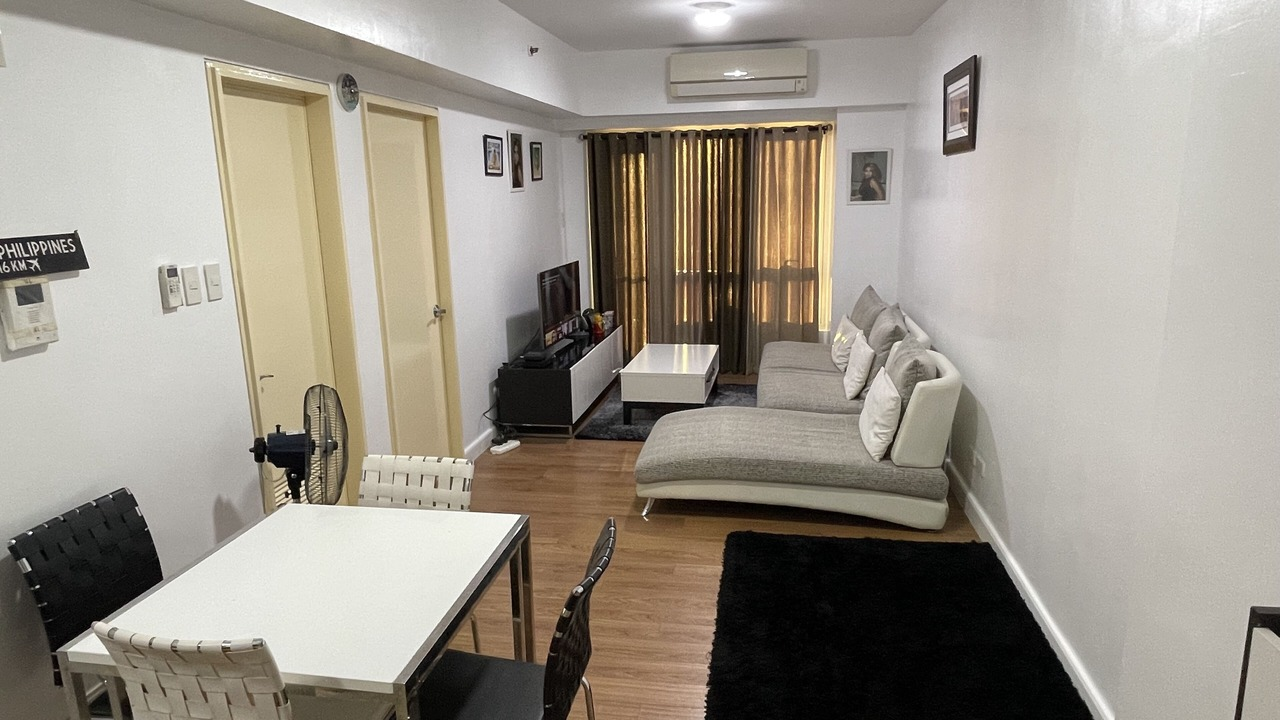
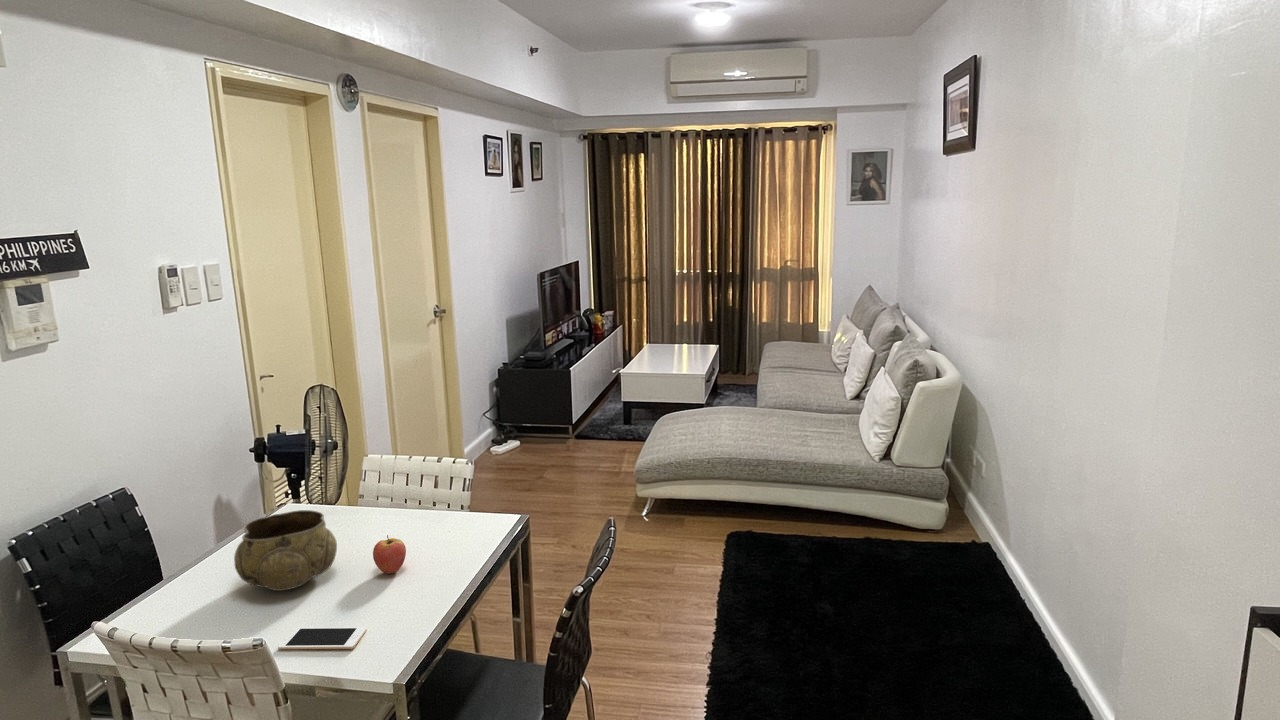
+ cell phone [277,626,368,650]
+ fruit [372,534,407,575]
+ decorative bowl [233,509,338,592]
